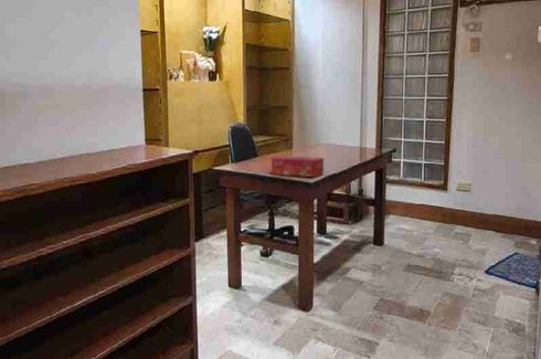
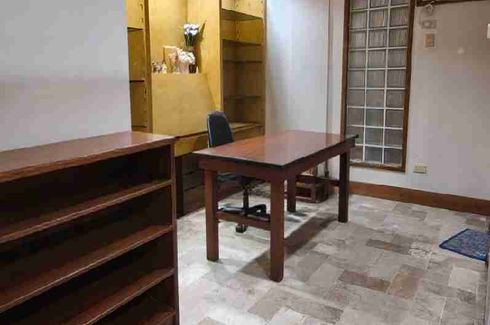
- tissue box [270,155,325,178]
